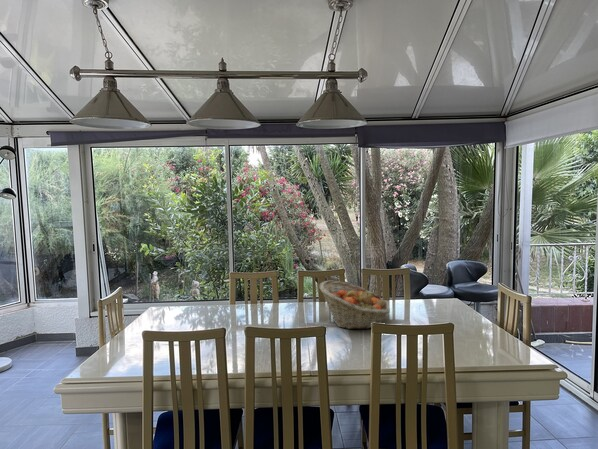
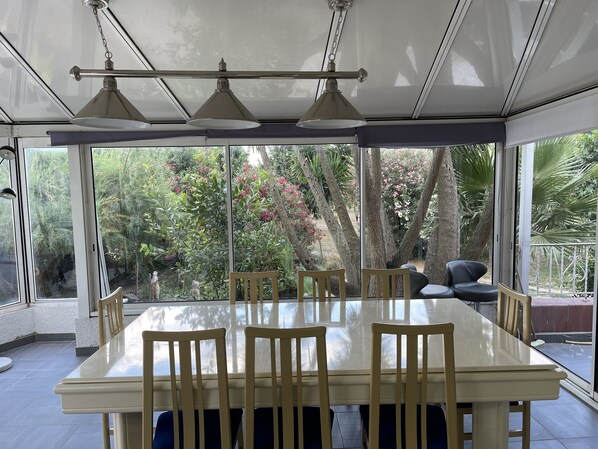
- fruit basket [318,279,391,330]
